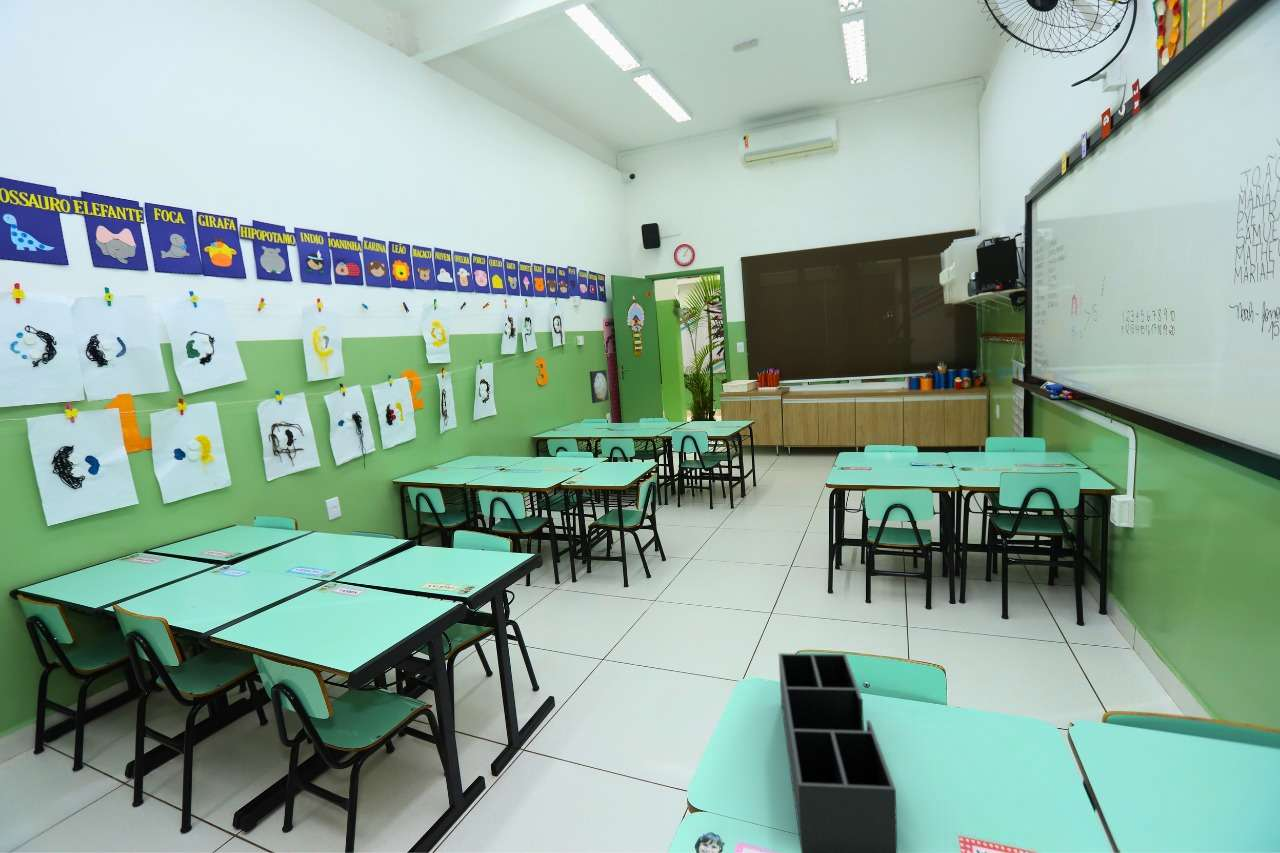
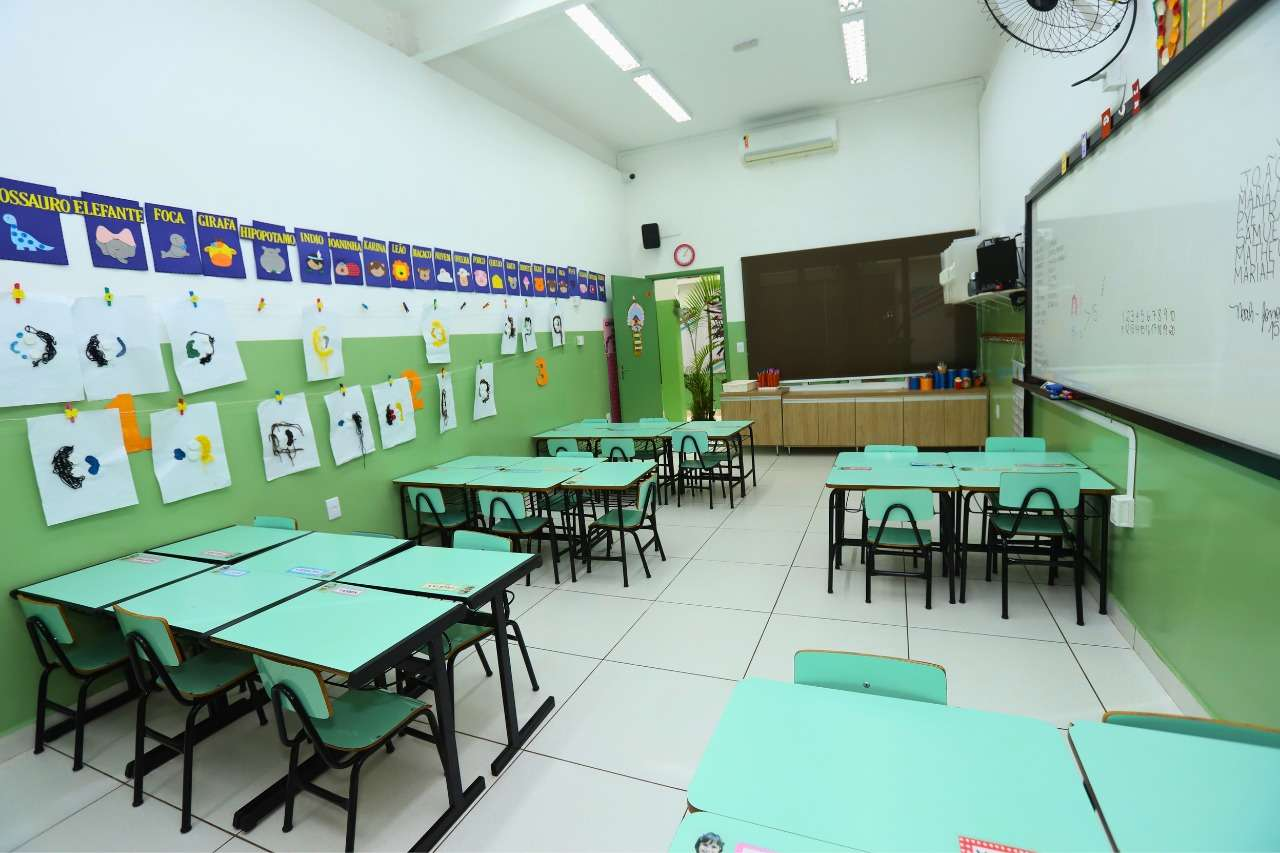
- wall art [589,369,610,404]
- desk organizer [778,652,898,853]
